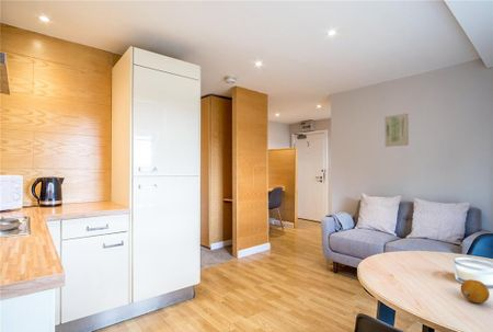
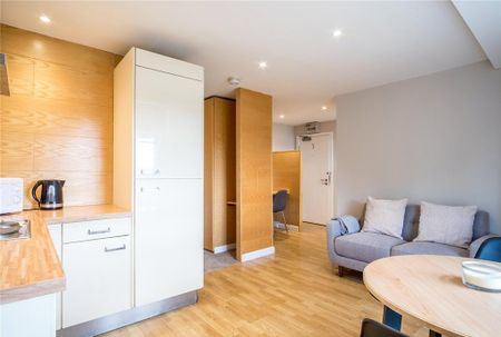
- wall art [383,113,410,148]
- fruit [460,278,491,304]
